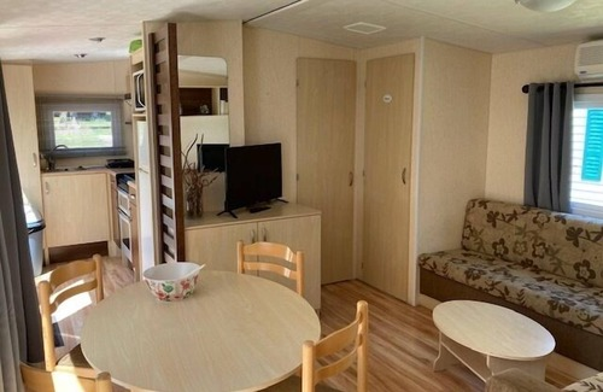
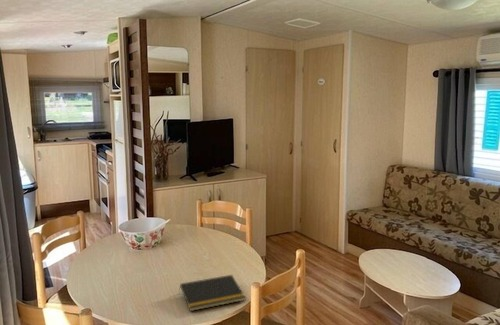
+ notepad [178,274,247,312]
